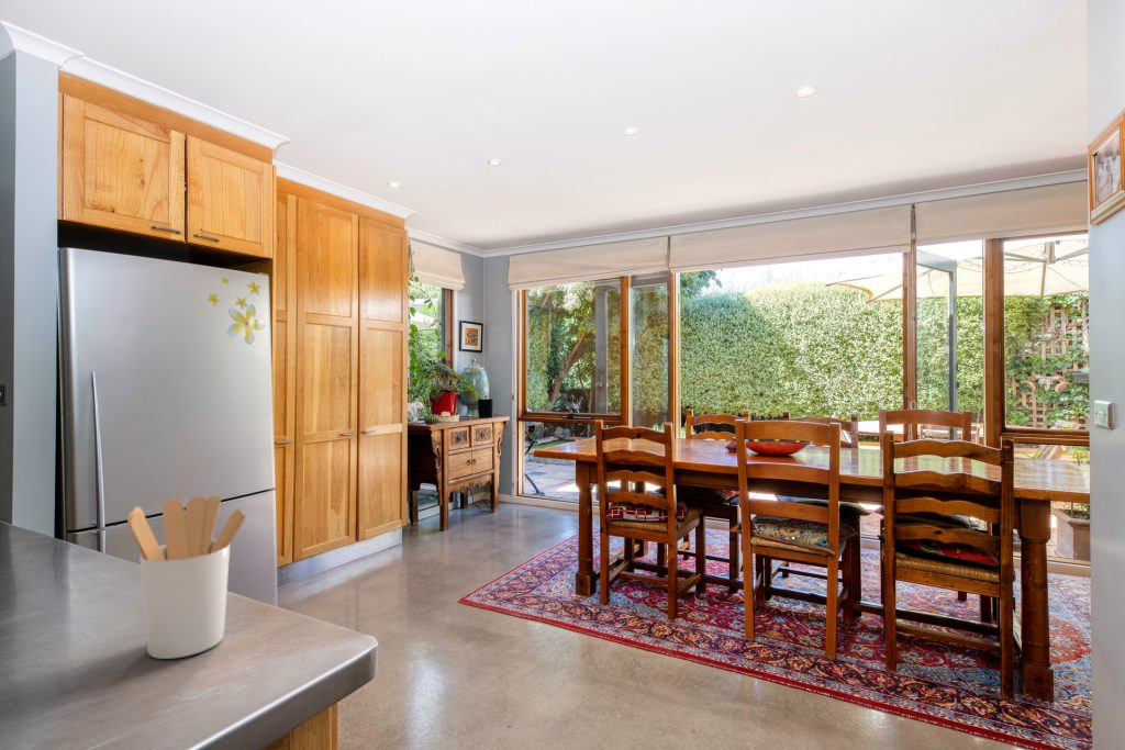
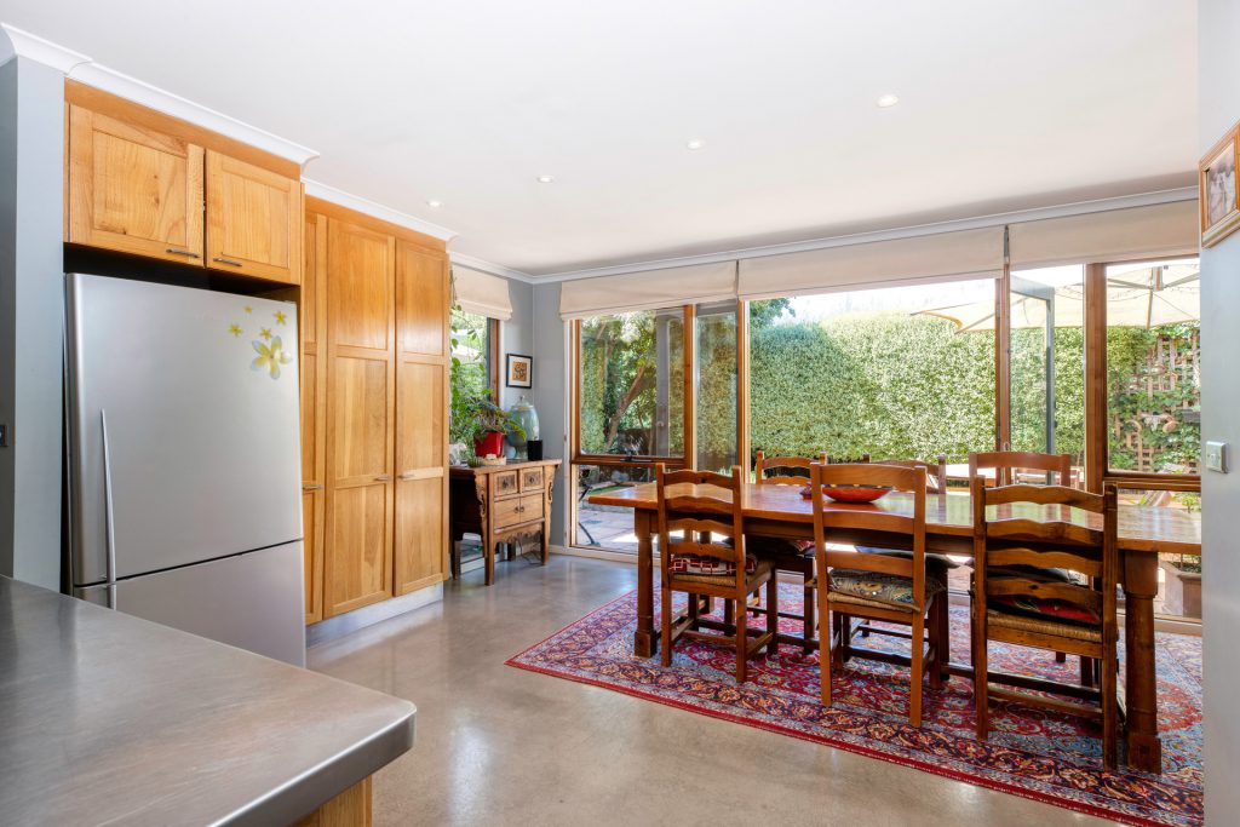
- utensil holder [126,495,247,660]
